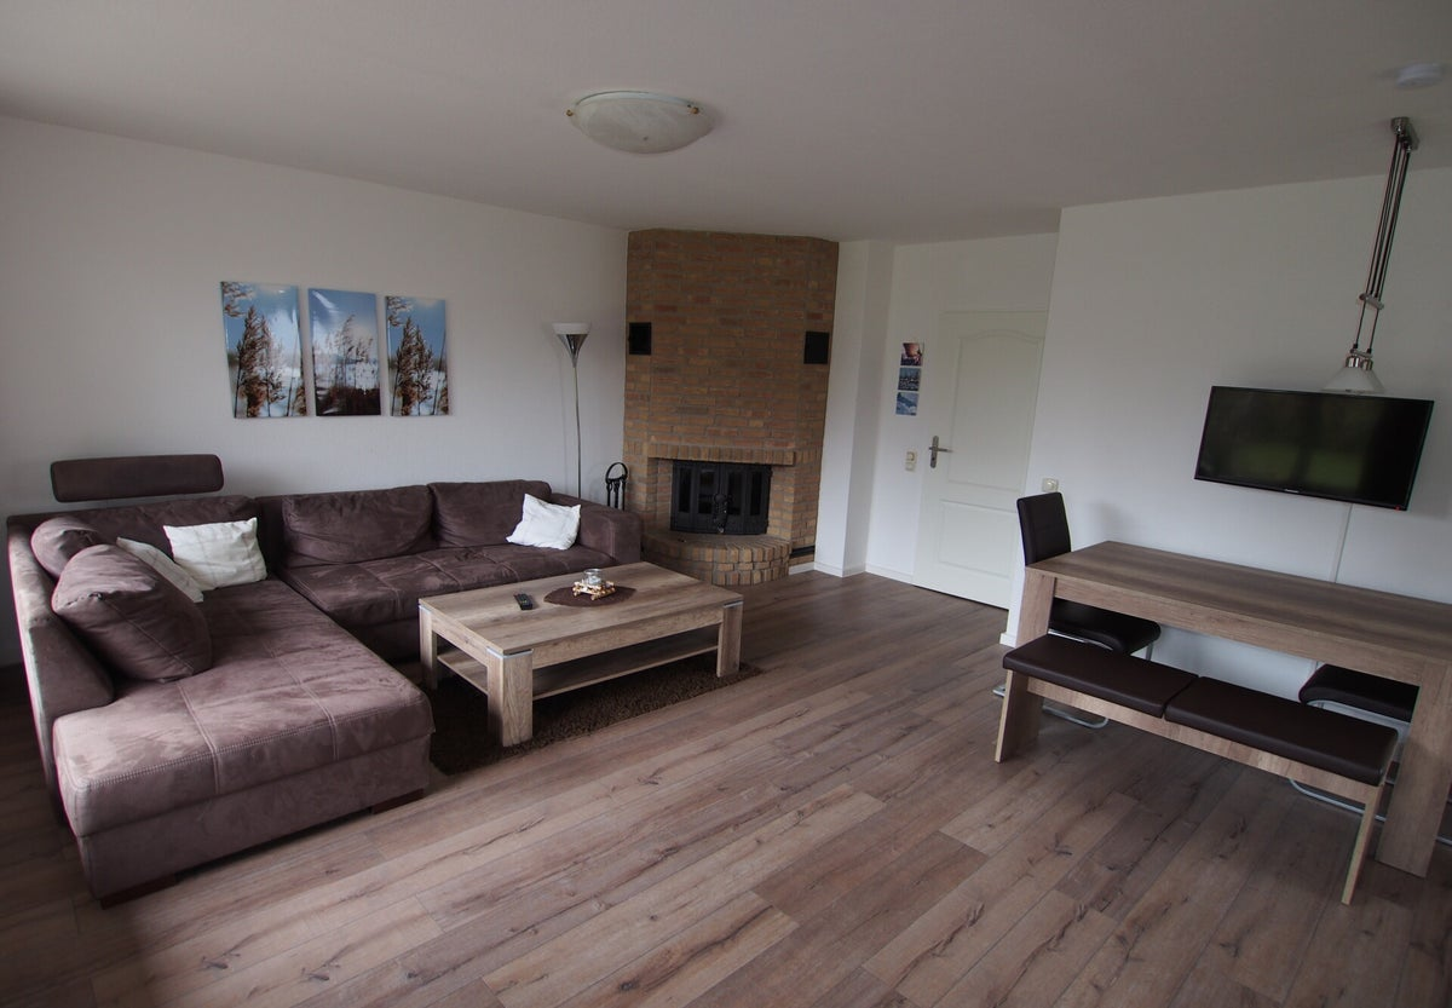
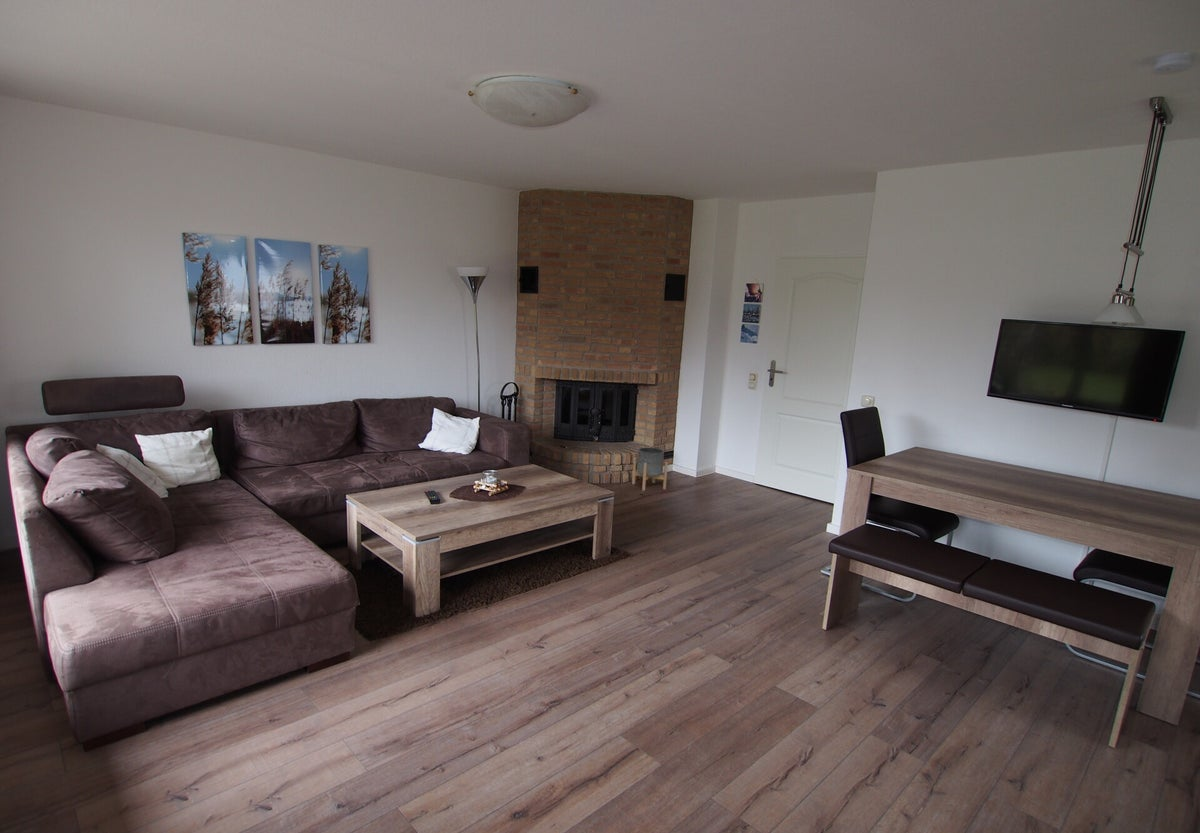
+ planter [631,447,669,492]
